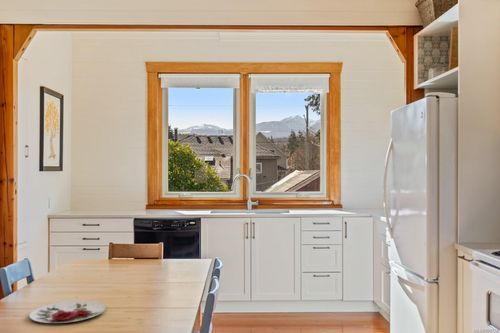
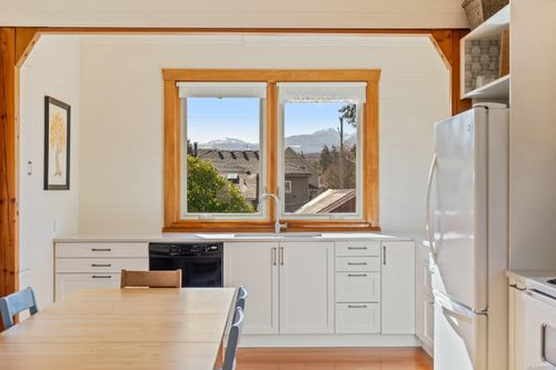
- plate [28,299,107,324]
